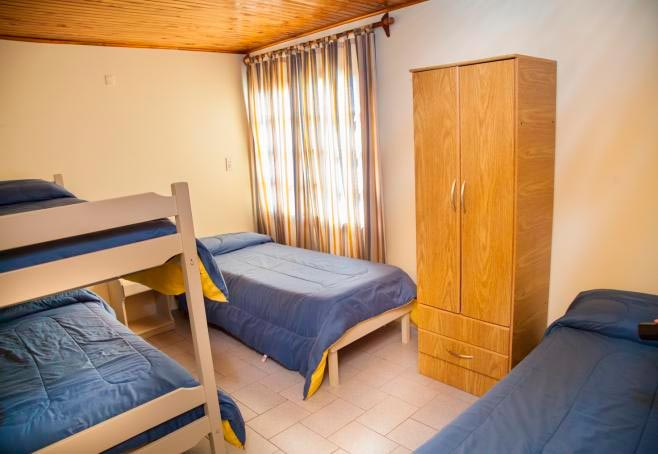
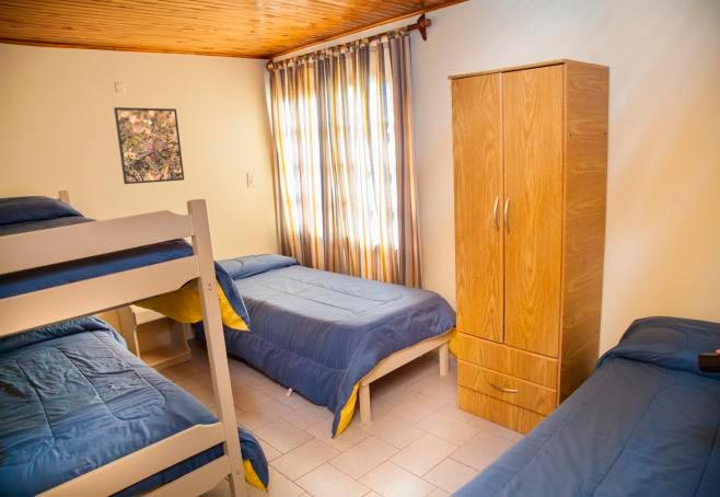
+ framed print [113,106,185,185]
